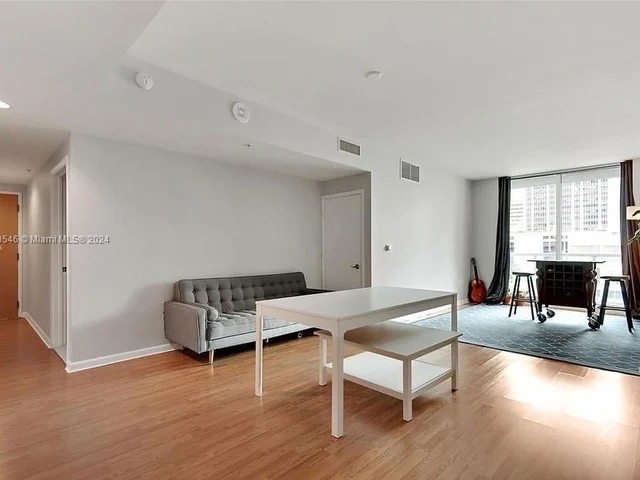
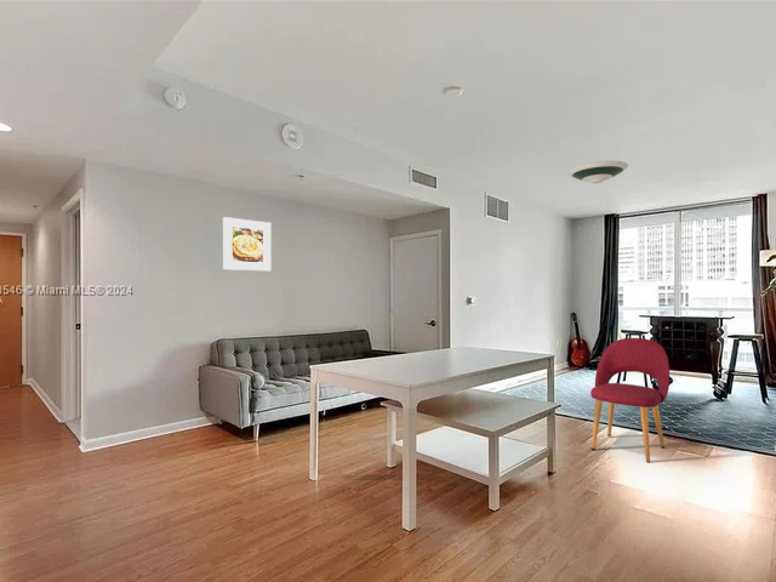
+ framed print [222,216,273,272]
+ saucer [567,160,629,184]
+ dining chair [589,337,671,464]
